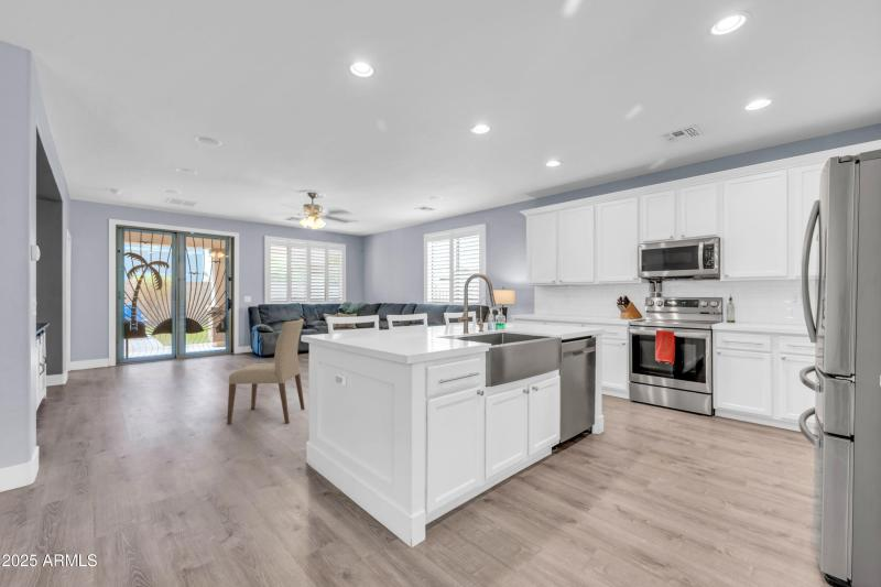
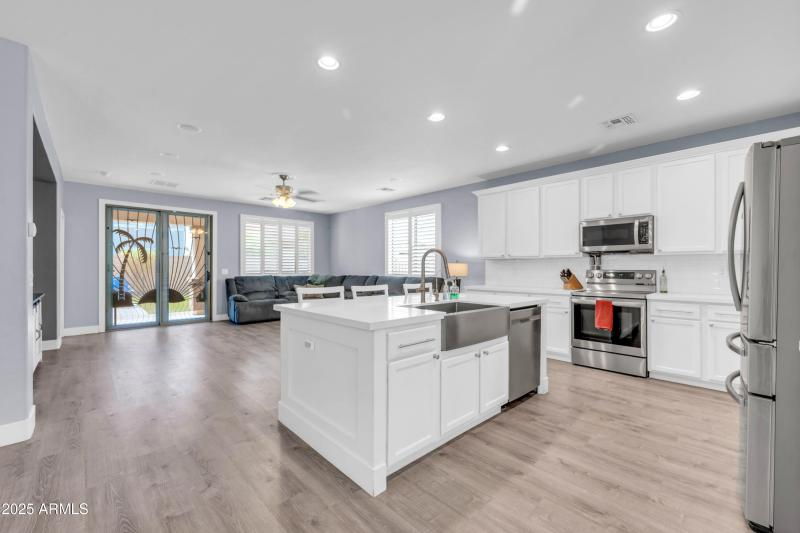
- chair [226,317,306,425]
